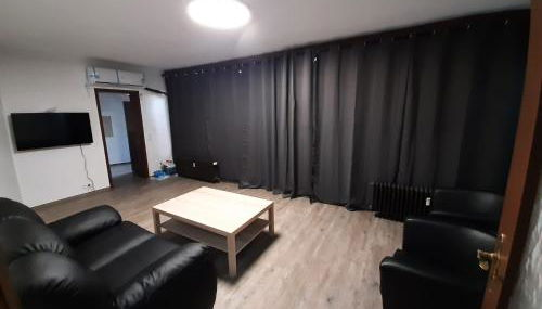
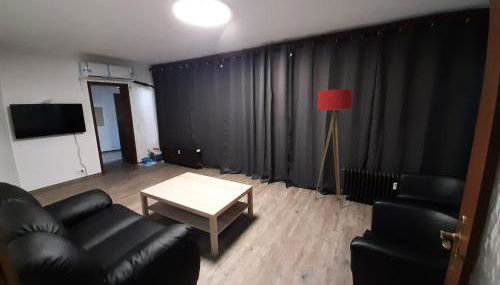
+ floor lamp [314,88,354,208]
